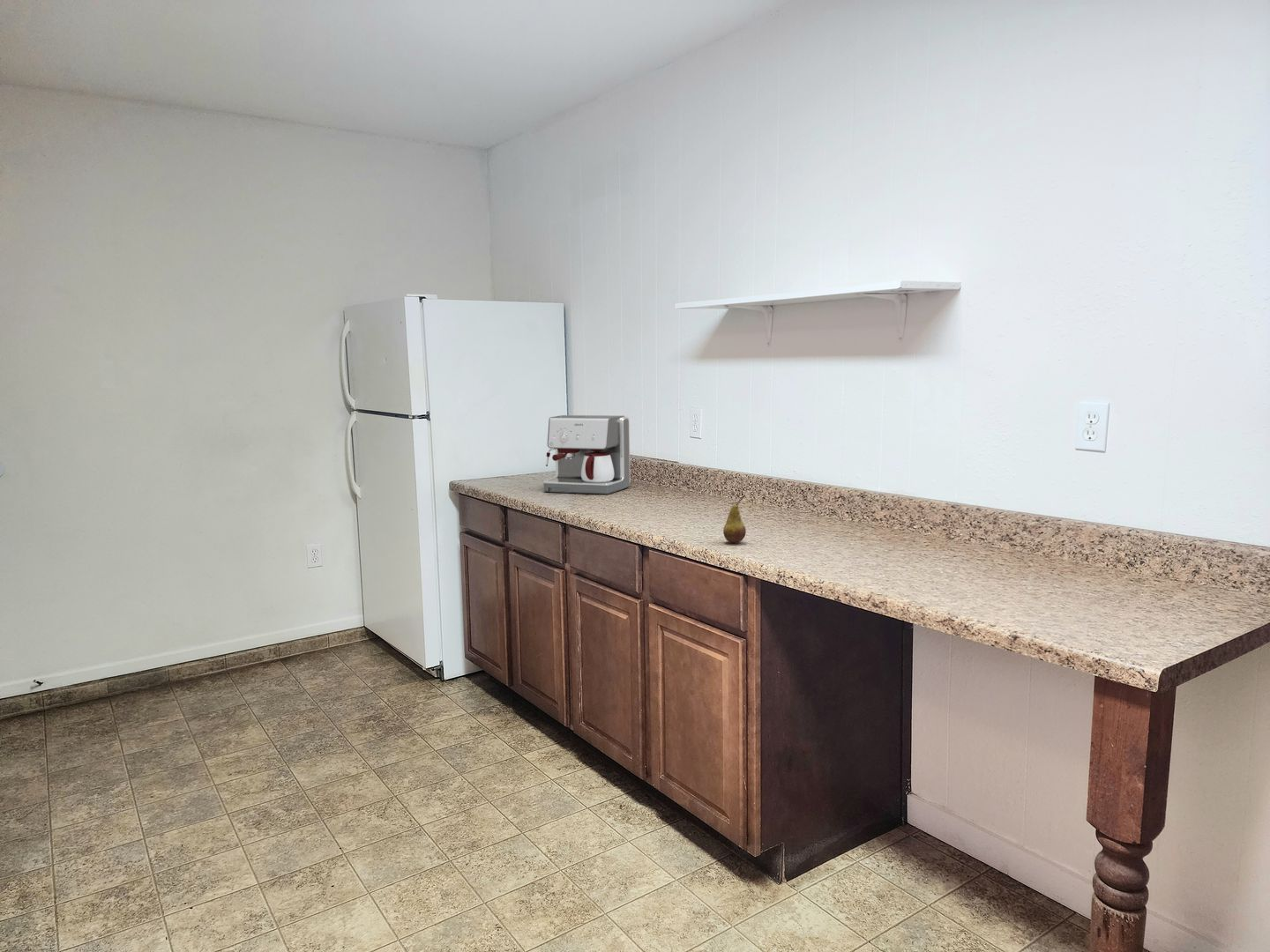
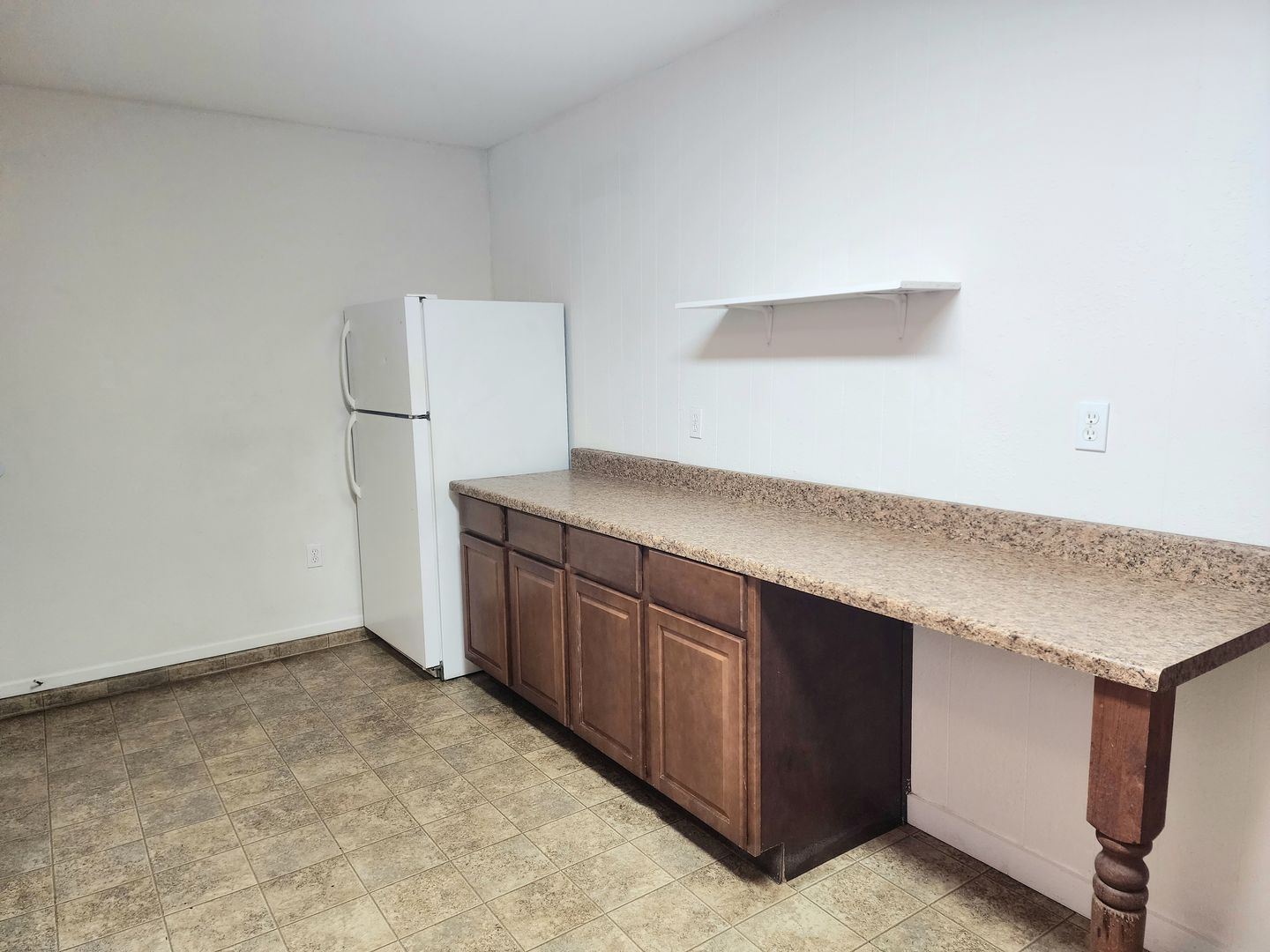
- fruit [722,495,747,544]
- coffee maker [542,414,631,495]
